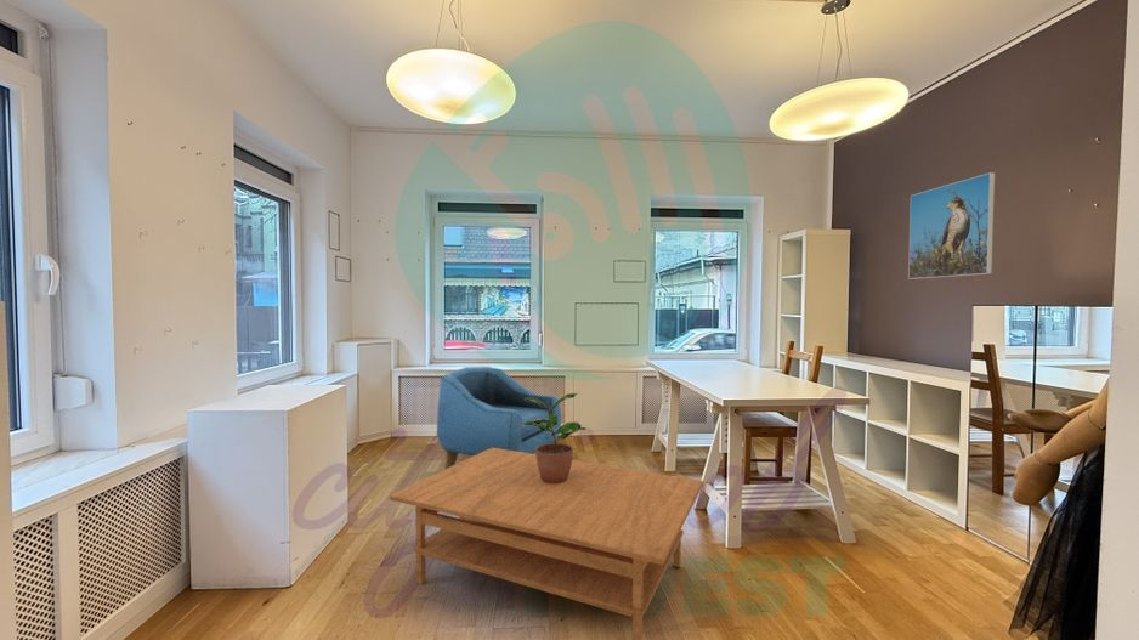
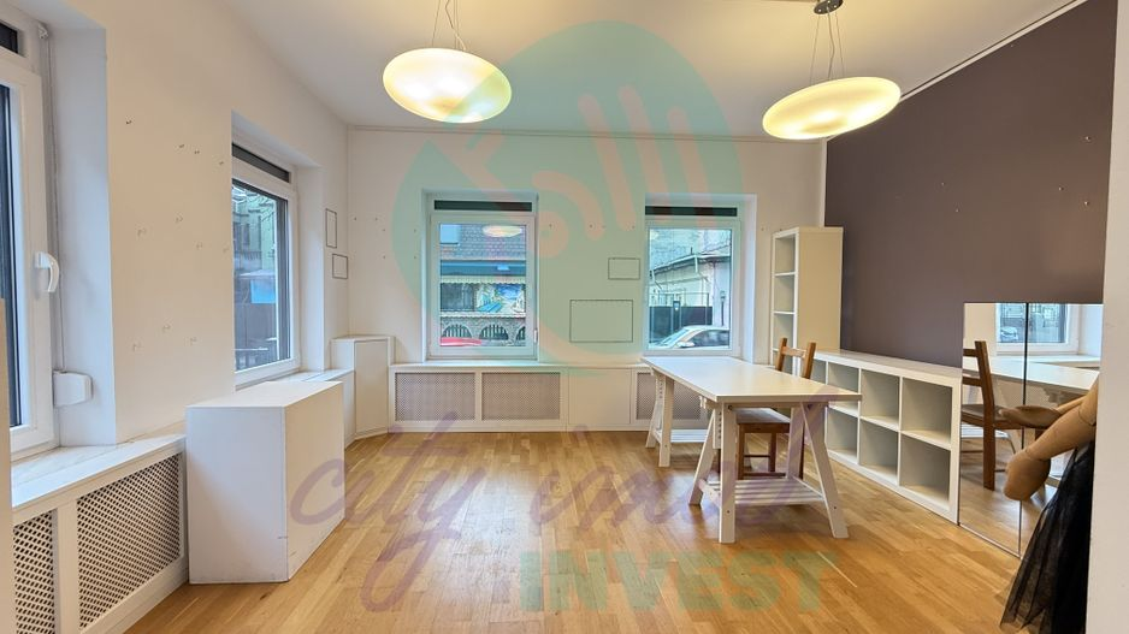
- armchair [436,366,562,470]
- potted plant [522,392,586,483]
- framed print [907,171,996,281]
- coffee table [389,448,704,640]
